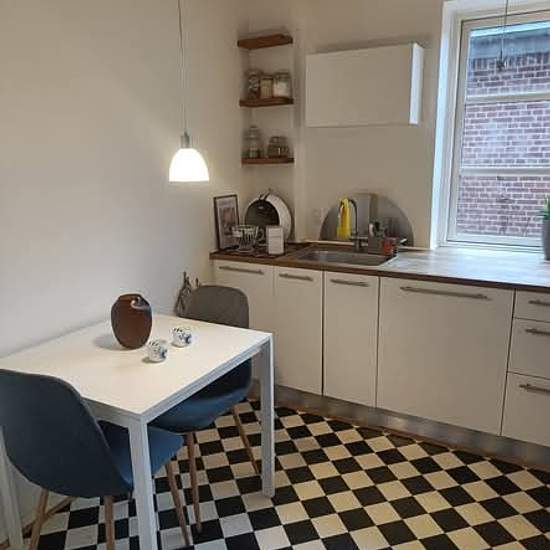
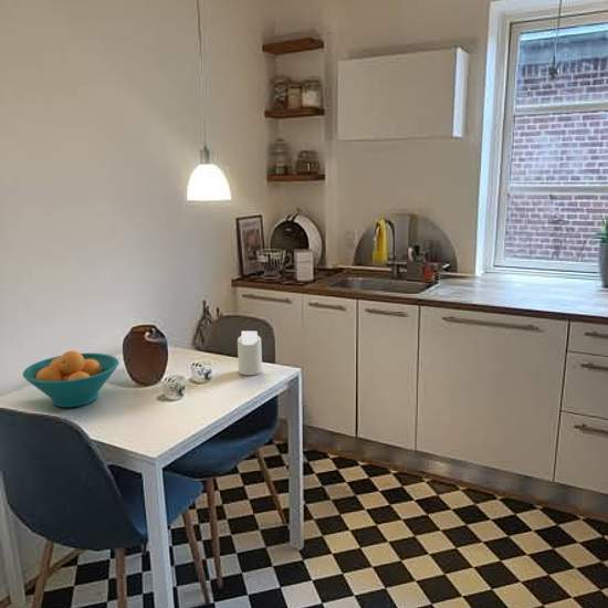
+ fruit bowl [22,349,120,408]
+ candle [237,331,263,376]
